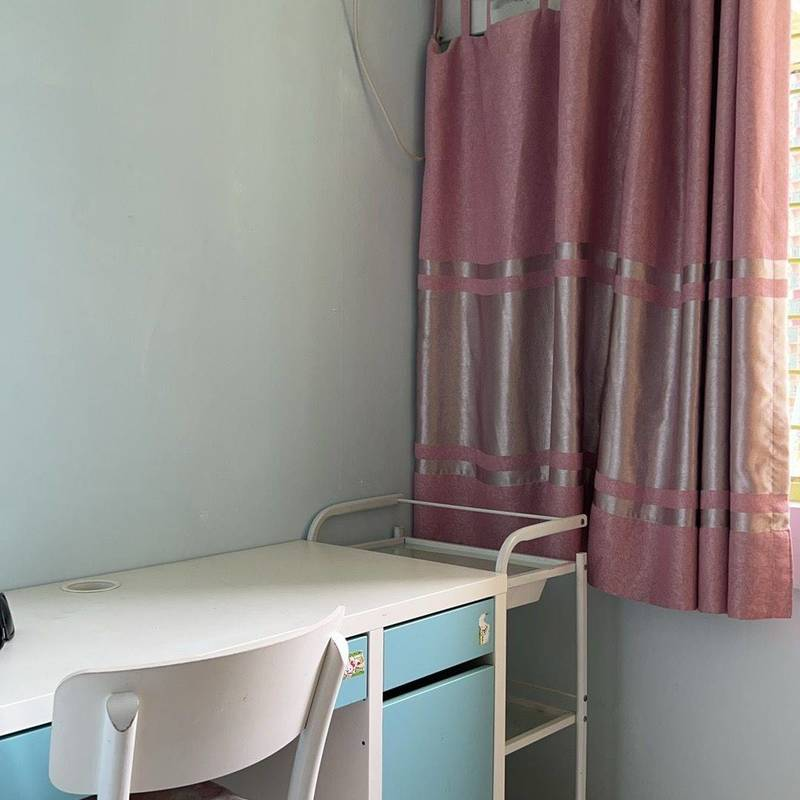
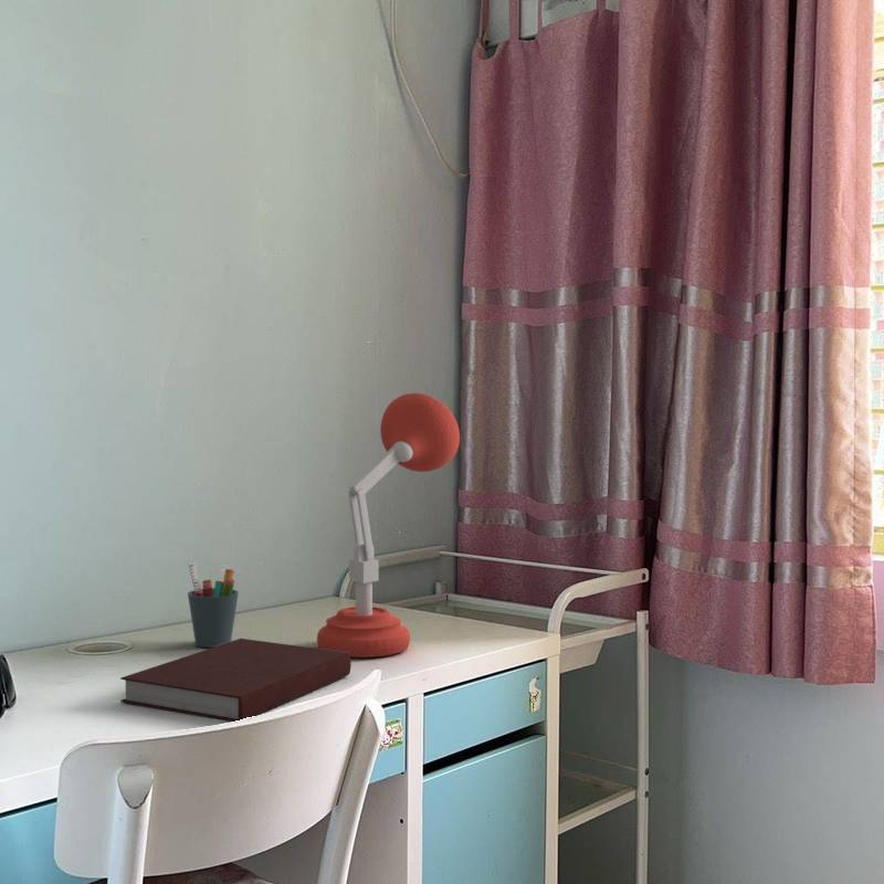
+ desk lamp [316,392,461,659]
+ pen holder [187,561,240,649]
+ notebook [119,638,352,723]
